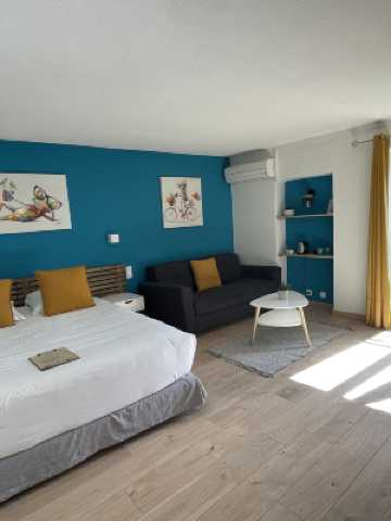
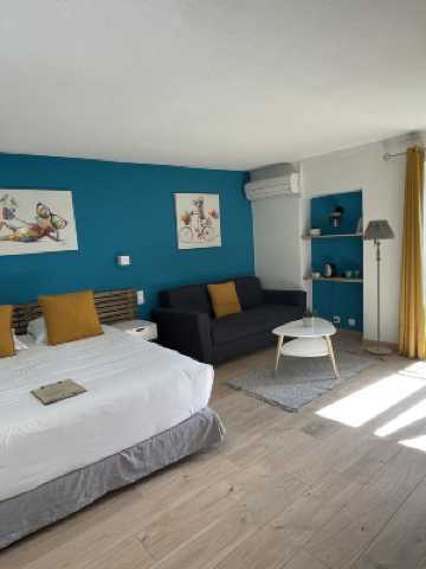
+ floor lamp [361,218,396,356]
